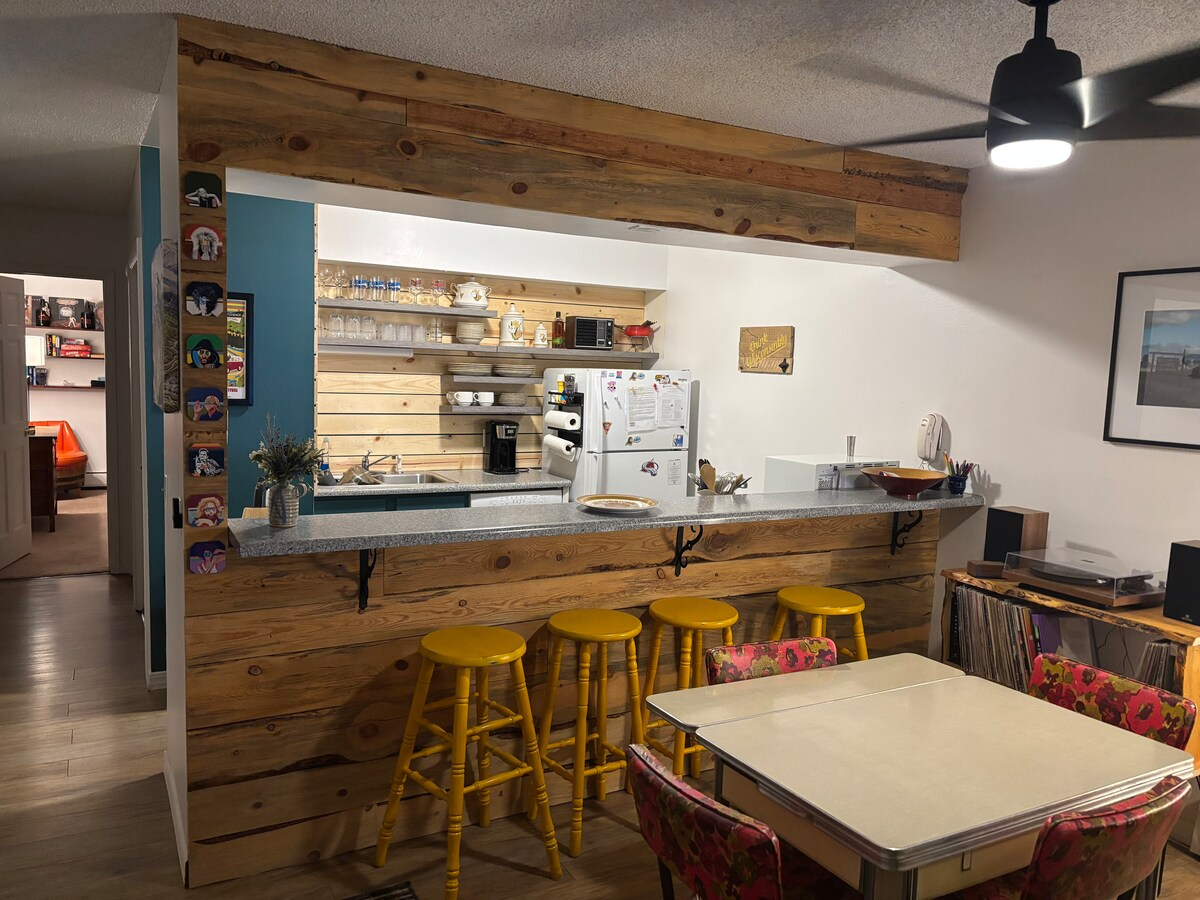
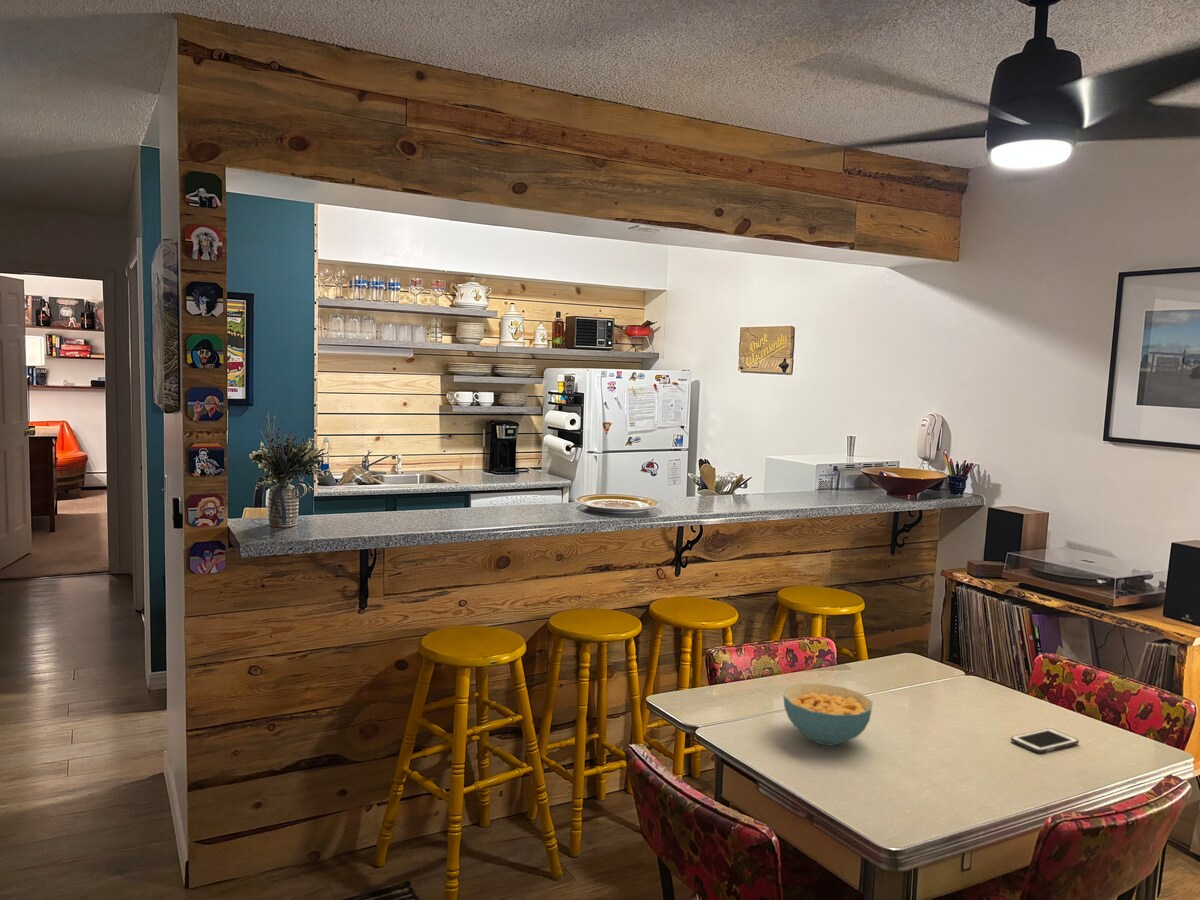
+ cell phone [1010,727,1080,754]
+ cereal bowl [782,683,874,747]
